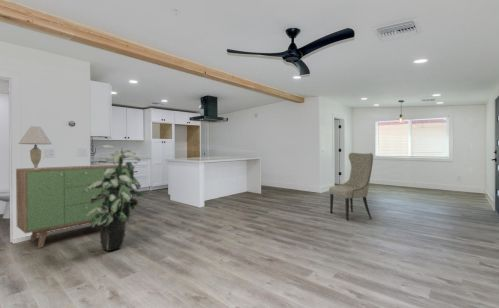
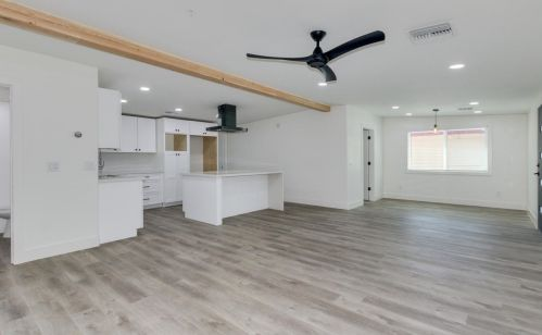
- table lamp [17,125,53,169]
- indoor plant [86,144,147,252]
- chair [328,152,374,221]
- sideboard [15,164,133,249]
